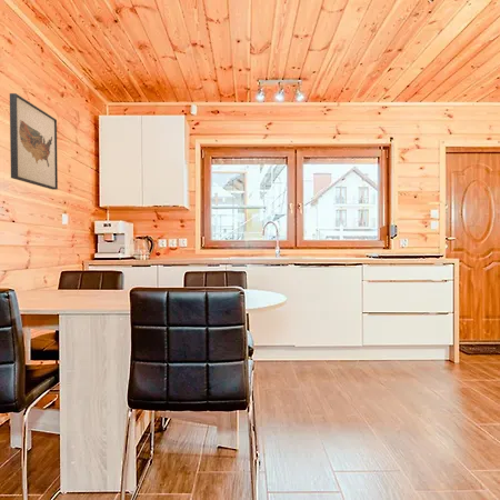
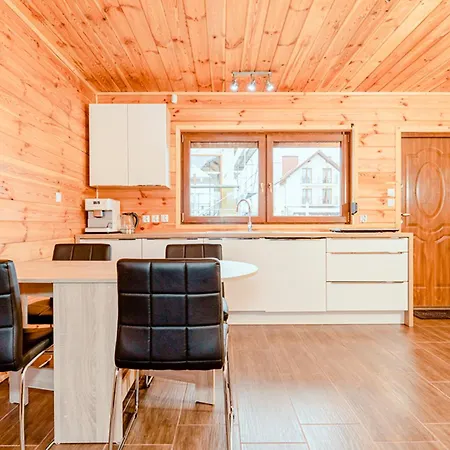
- wall art [9,92,59,191]
